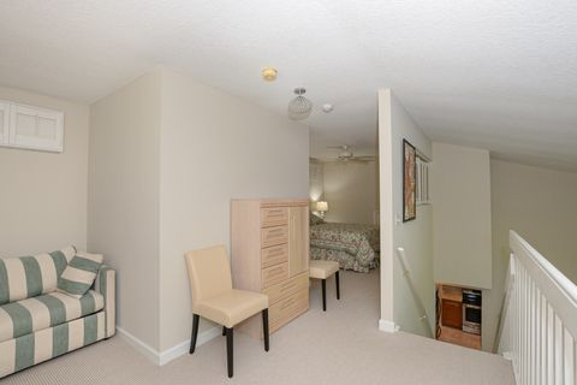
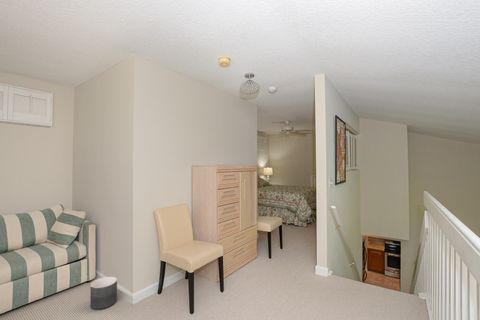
+ planter [90,276,118,311]
